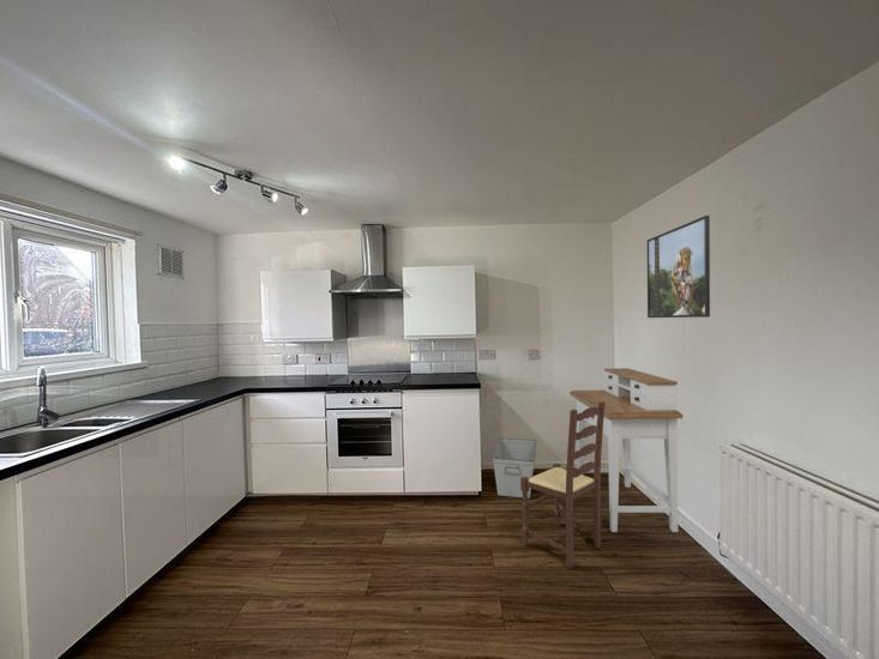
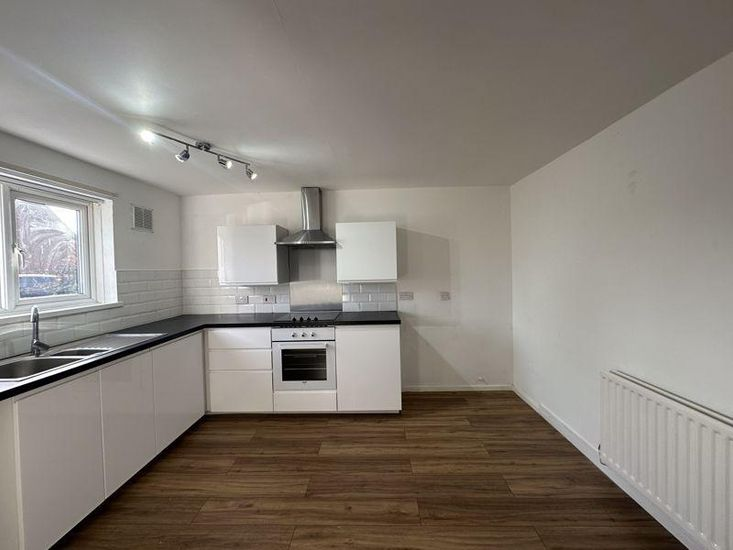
- storage bin [492,436,537,500]
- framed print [646,214,711,319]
- desk [568,367,684,533]
- dining chair [520,401,606,569]
